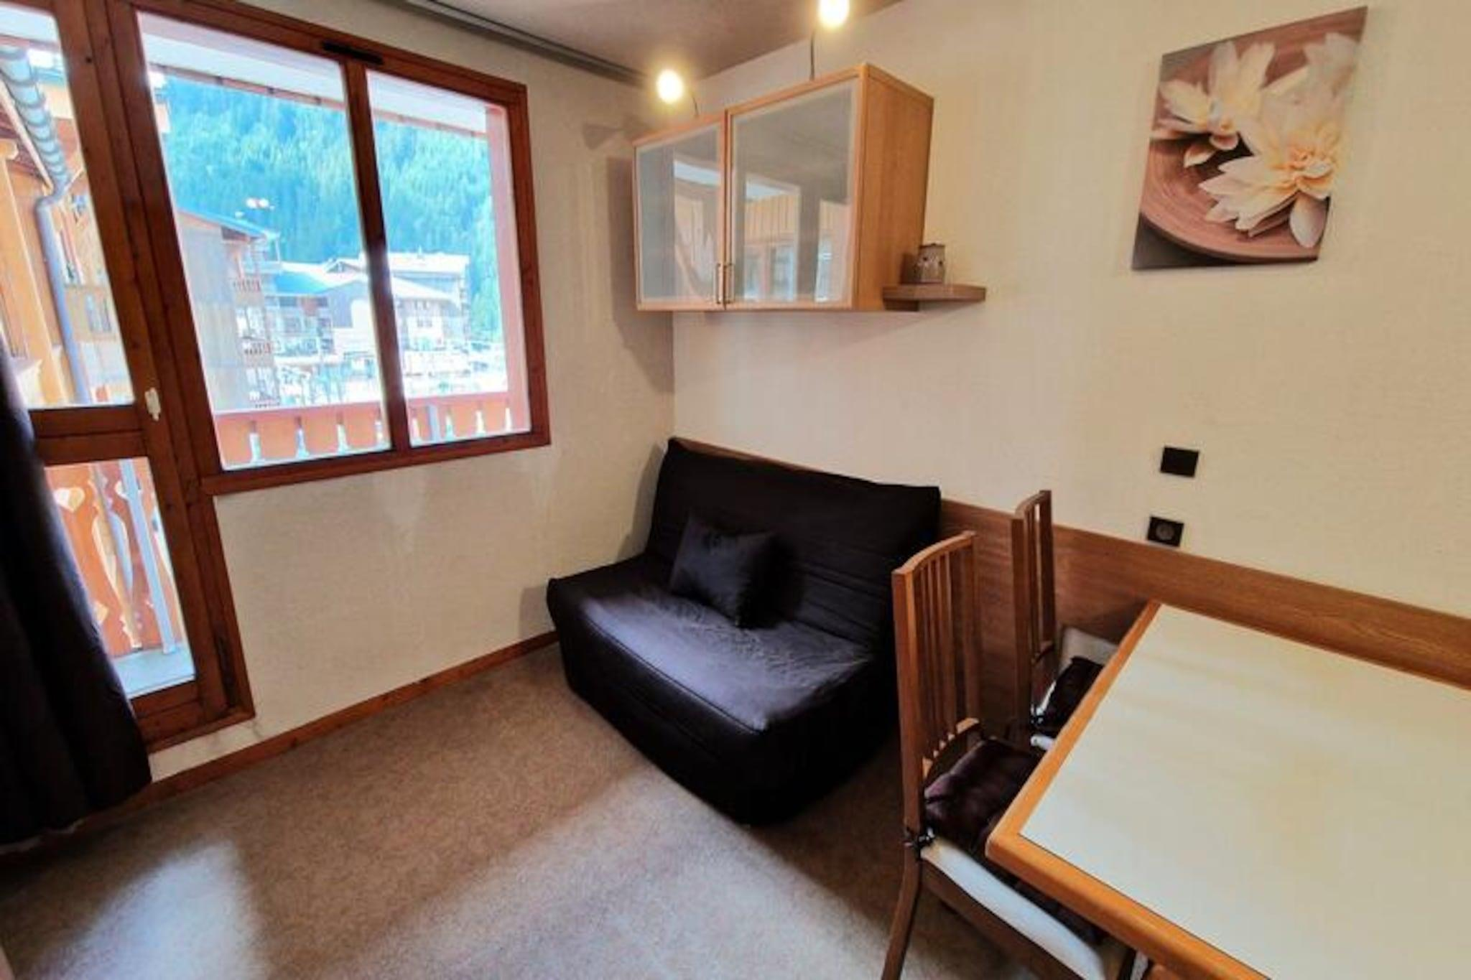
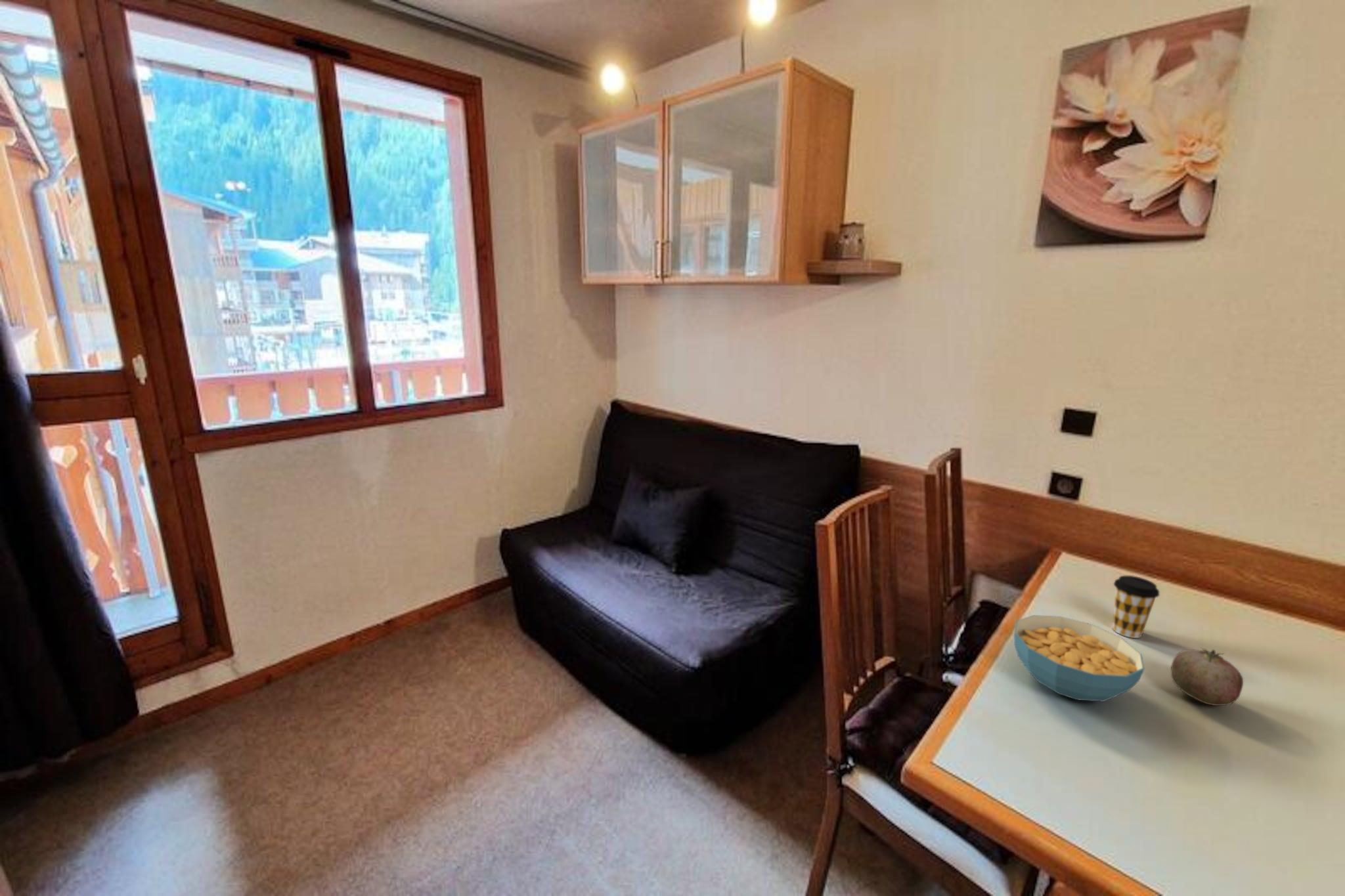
+ fruit [1170,647,1244,706]
+ cereal bowl [1013,614,1145,702]
+ coffee cup [1112,575,1160,639]
